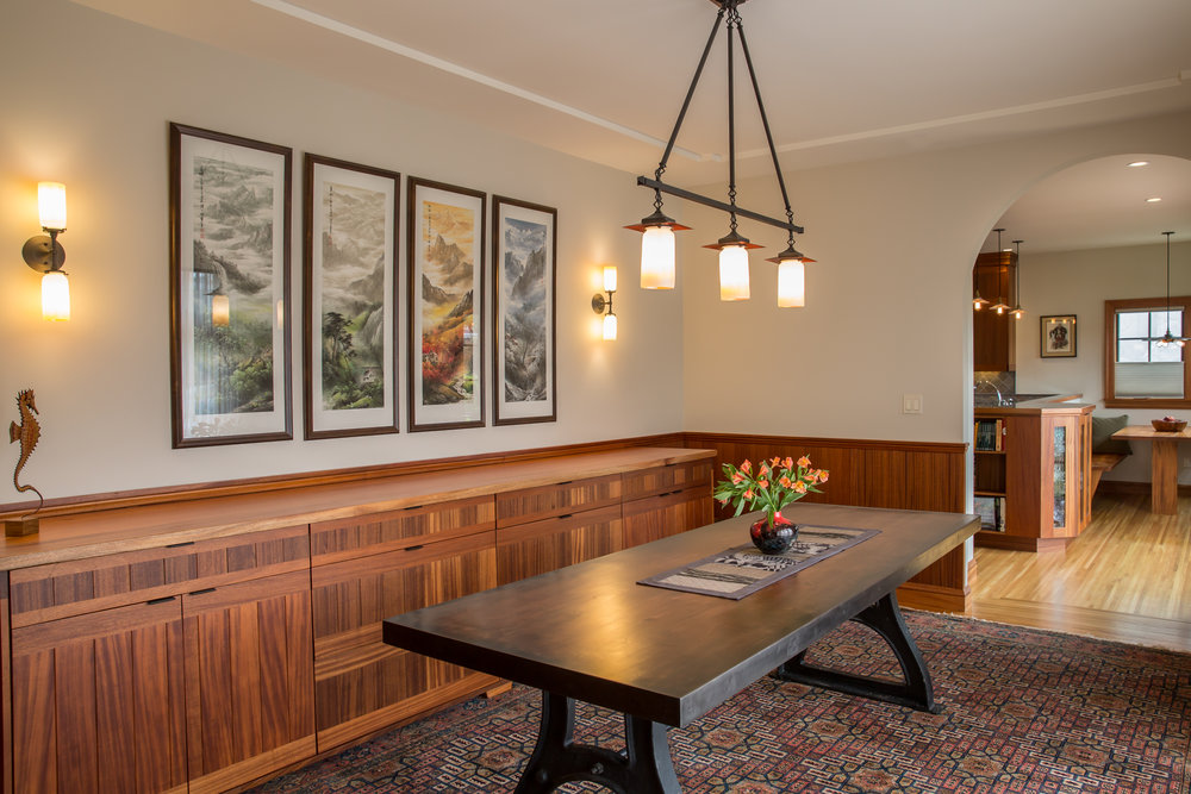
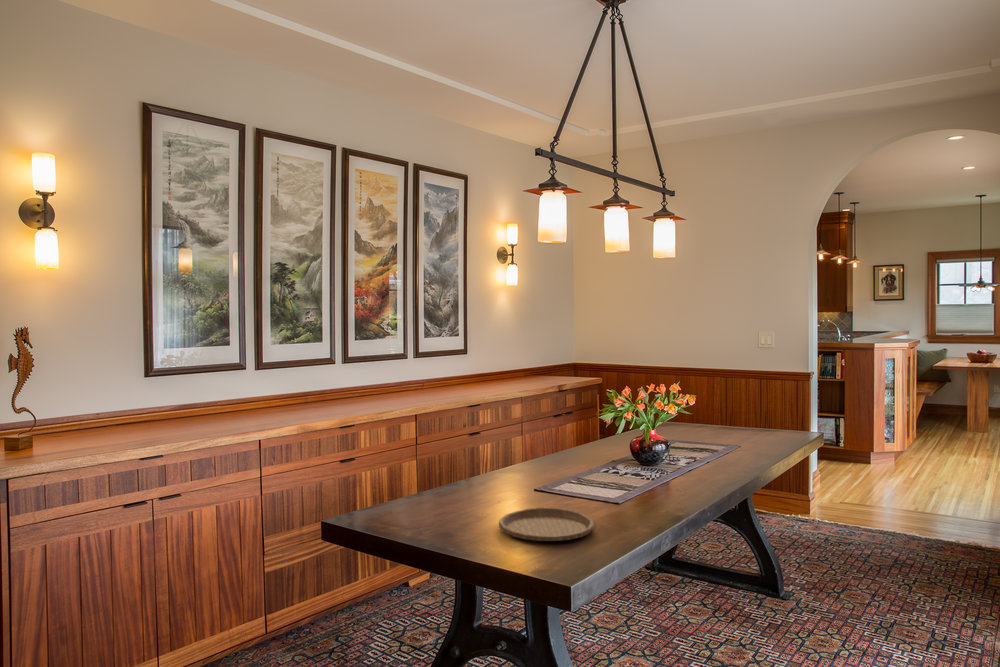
+ plate [498,506,596,542]
